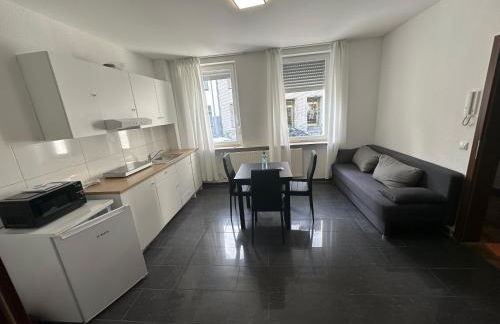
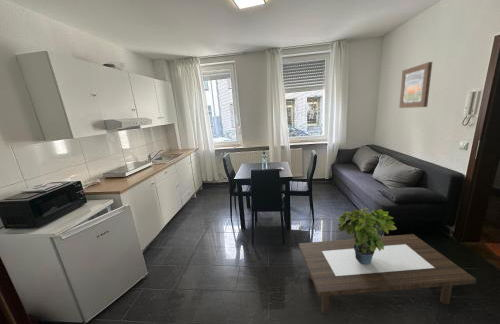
+ wall art [398,61,433,109]
+ potted plant [337,207,398,265]
+ coffee table [298,233,477,315]
